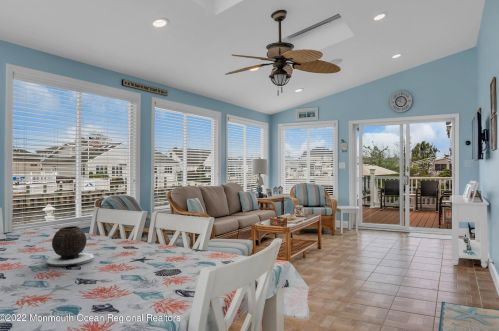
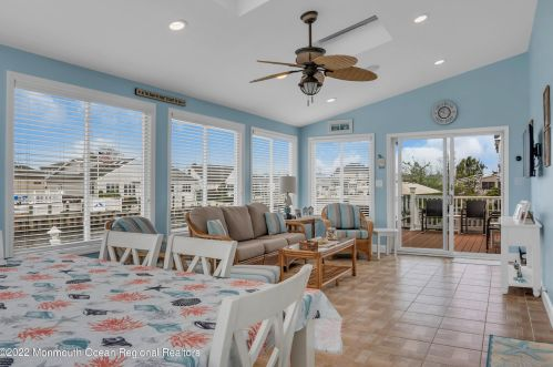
- vase [45,225,94,267]
